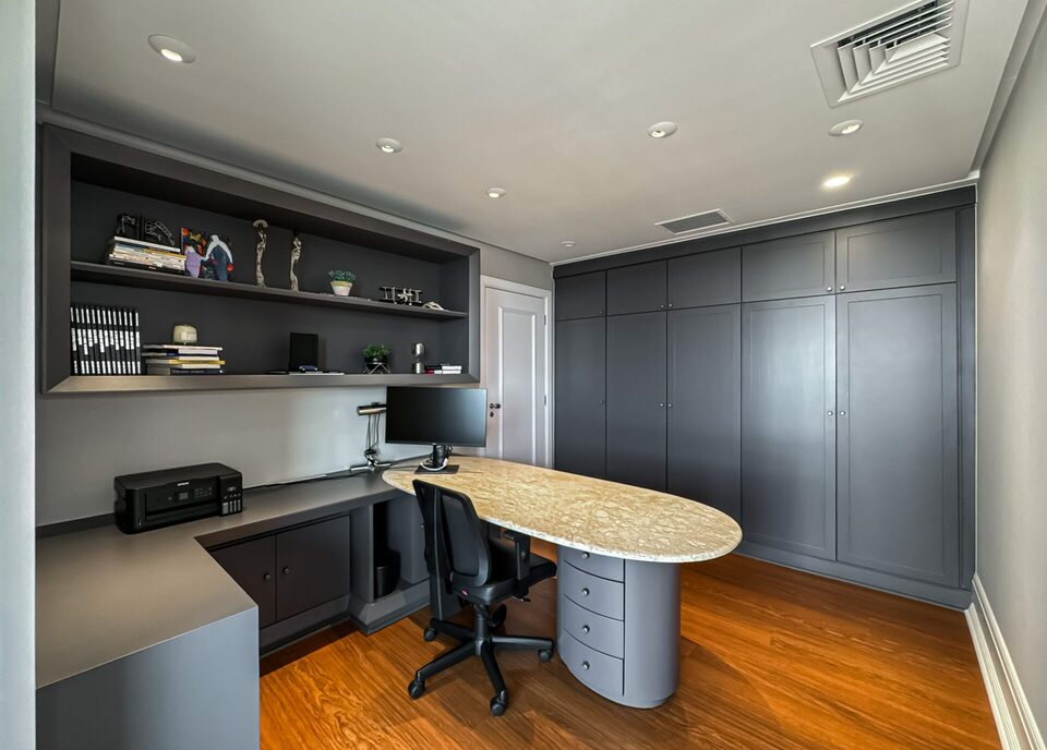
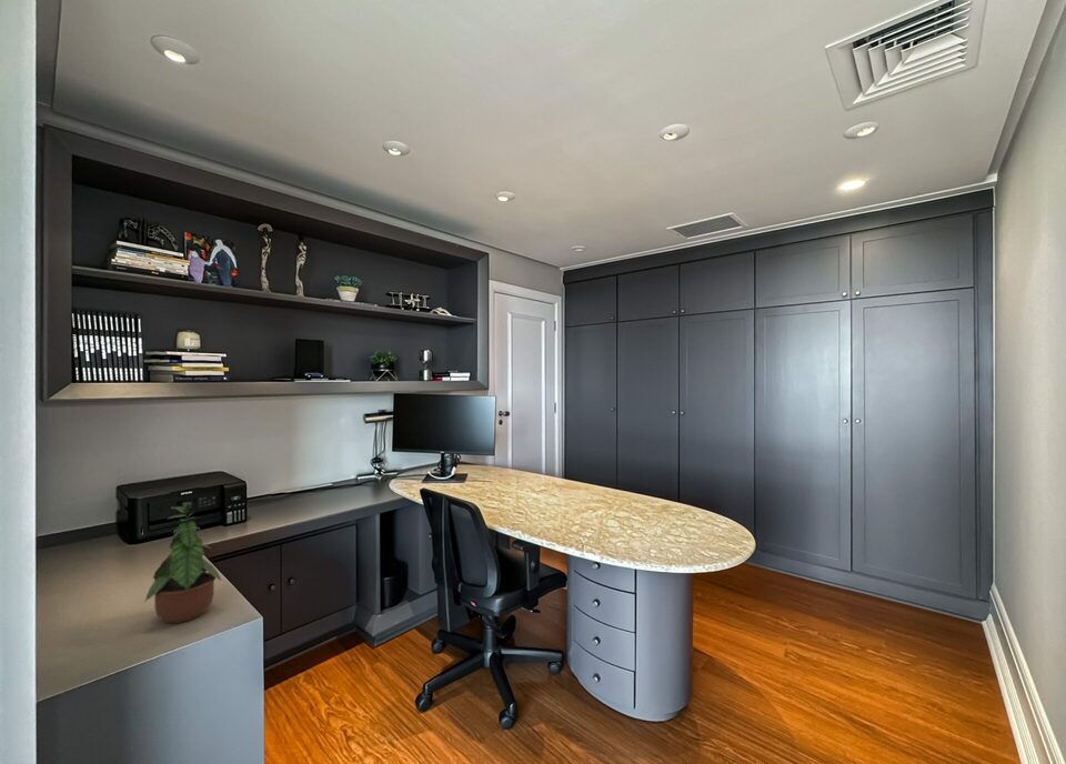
+ potted plant [144,502,222,624]
